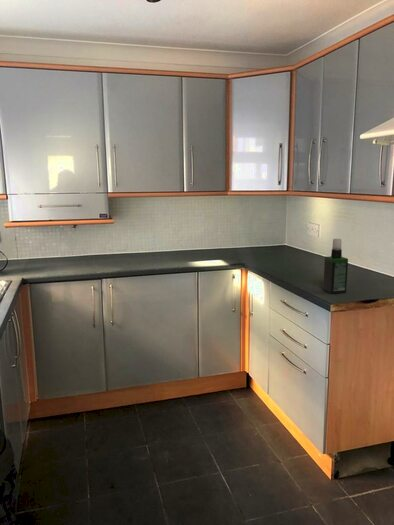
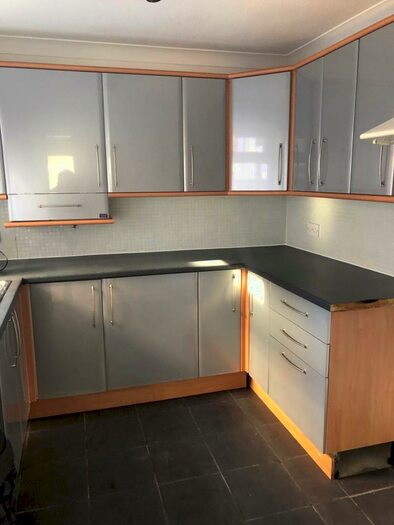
- spray bottle [322,238,349,295]
